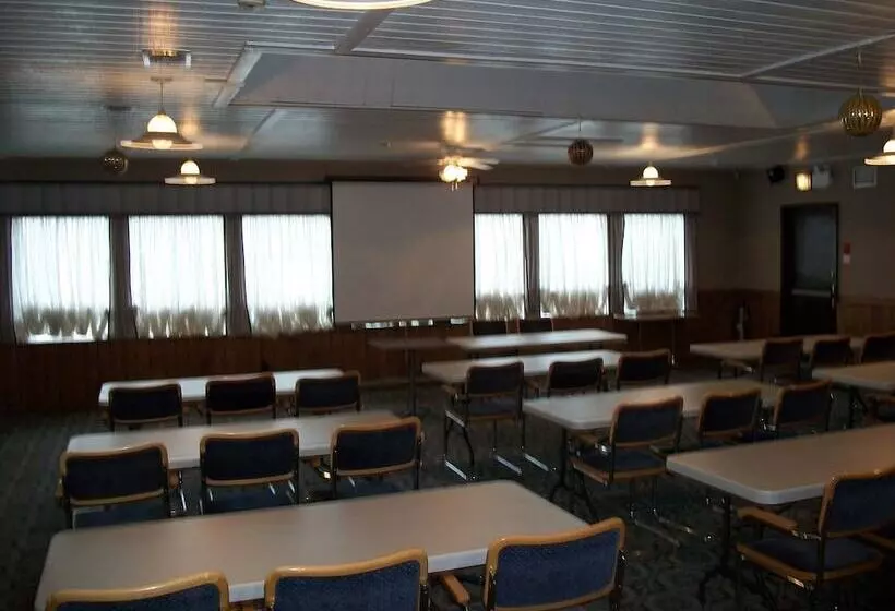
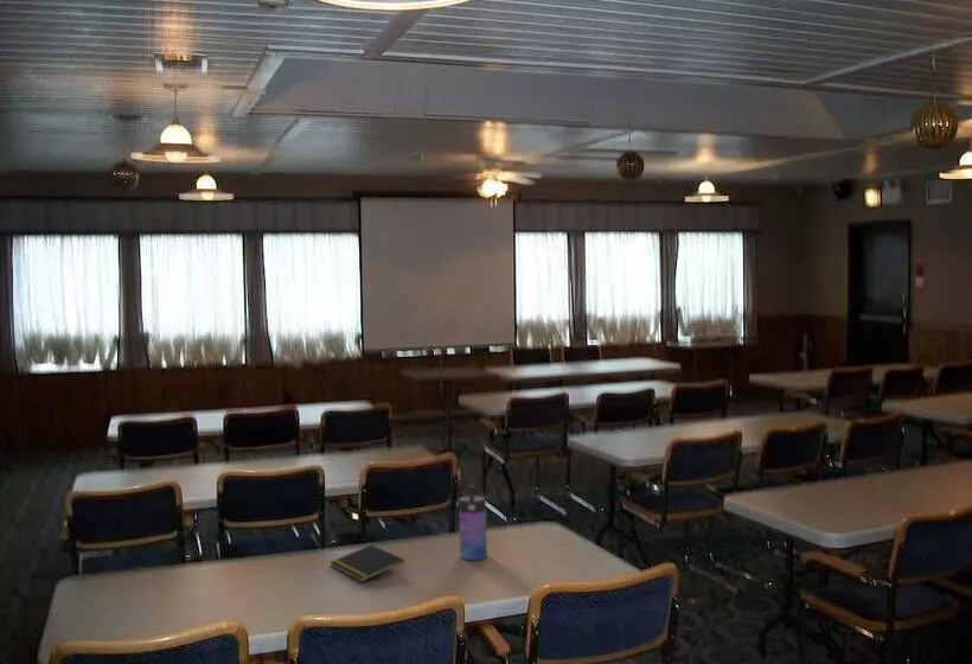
+ water bottle [458,484,488,561]
+ notepad [328,544,405,583]
